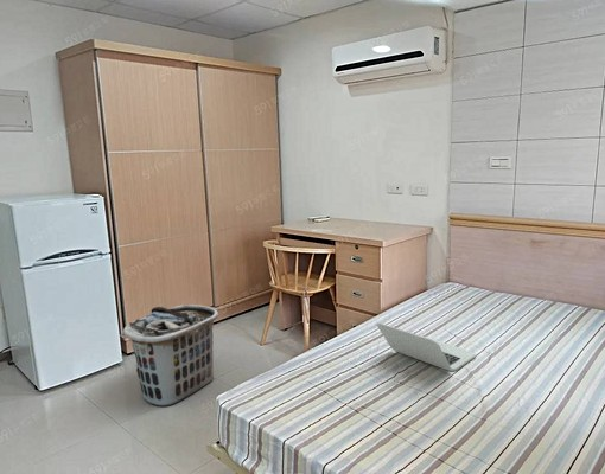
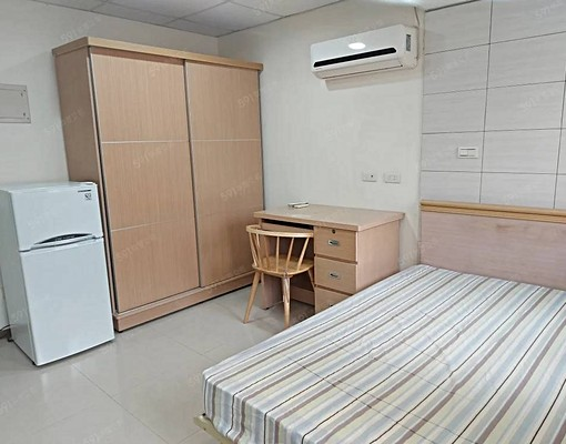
- laptop [376,322,477,372]
- clothes hamper [122,303,219,408]
